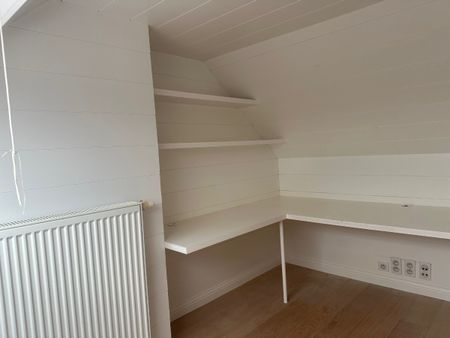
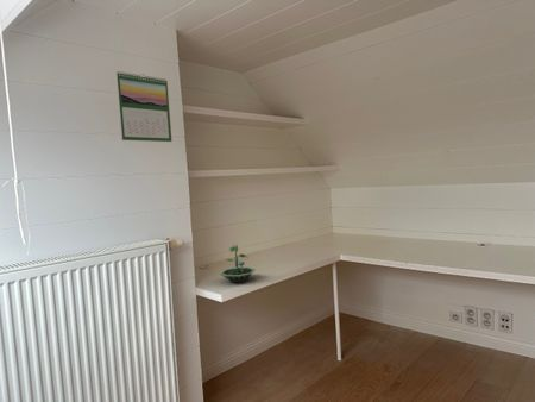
+ terrarium [219,244,257,283]
+ calendar [115,70,172,143]
